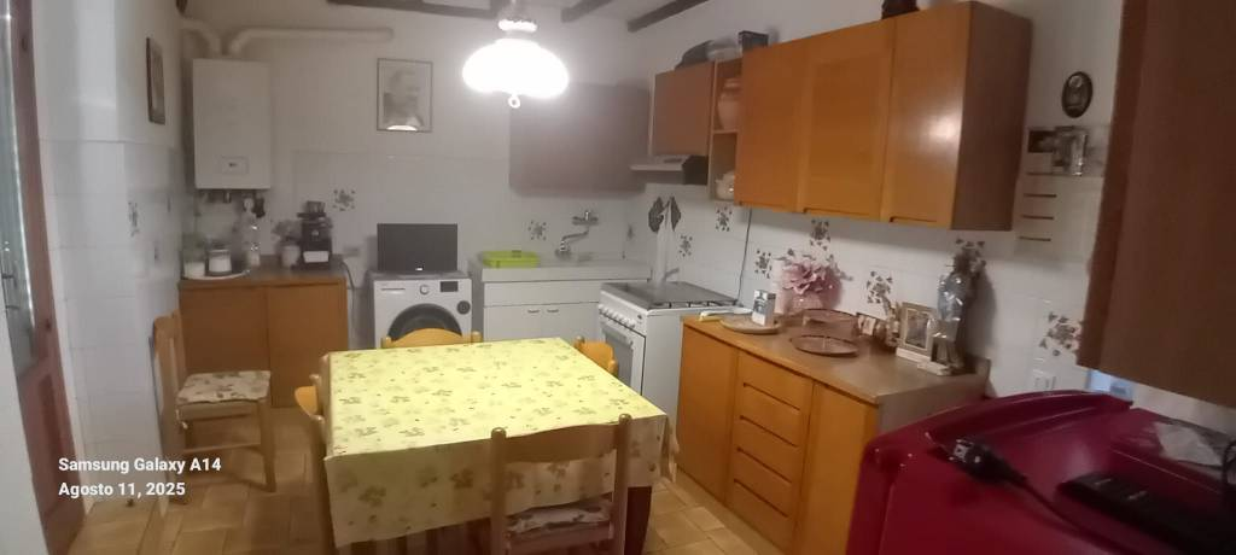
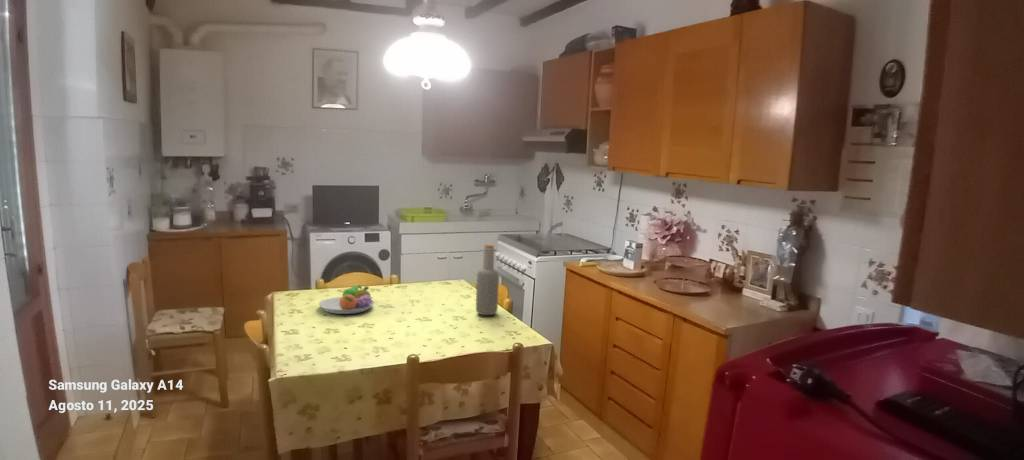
+ fruit bowl [318,285,375,315]
+ bottle [475,243,500,316]
